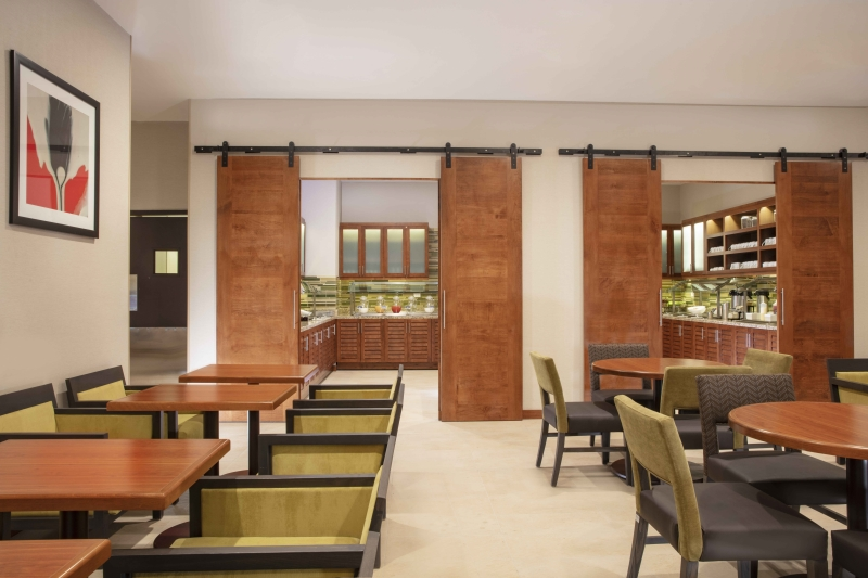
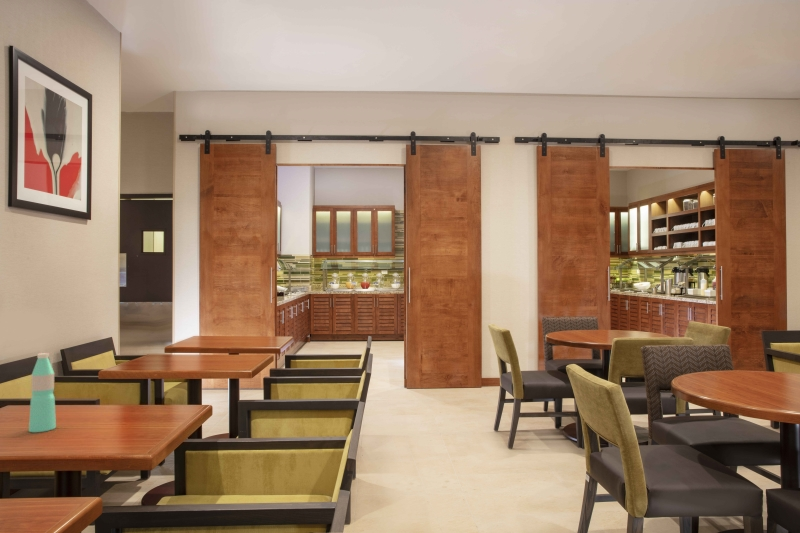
+ water bottle [28,352,57,433]
